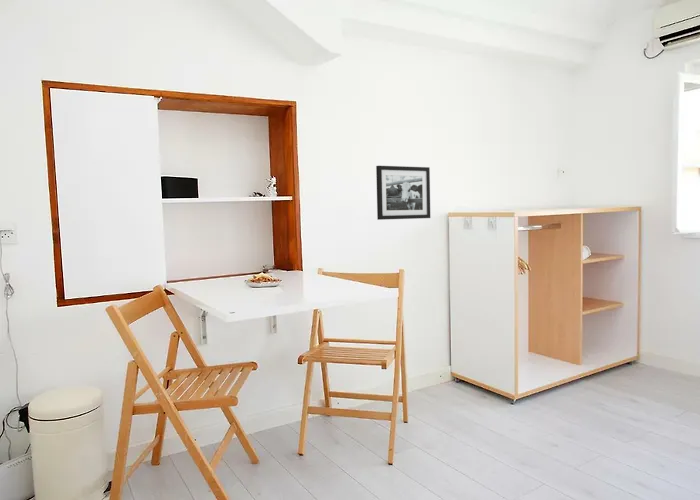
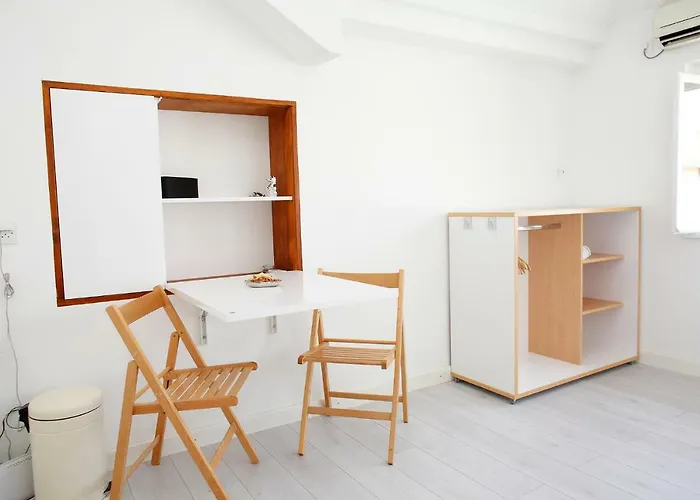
- picture frame [375,165,431,221]
